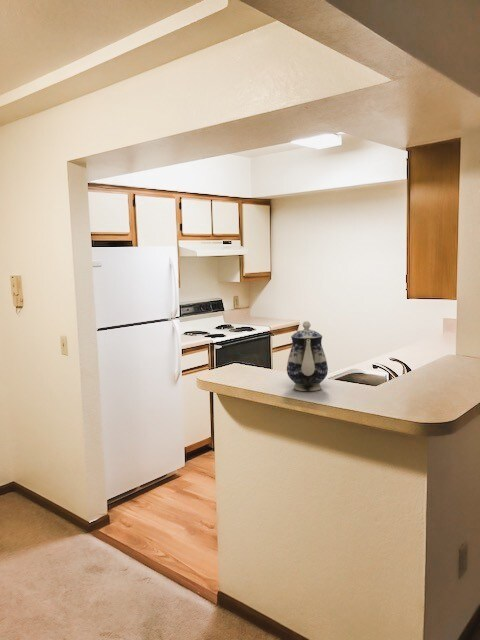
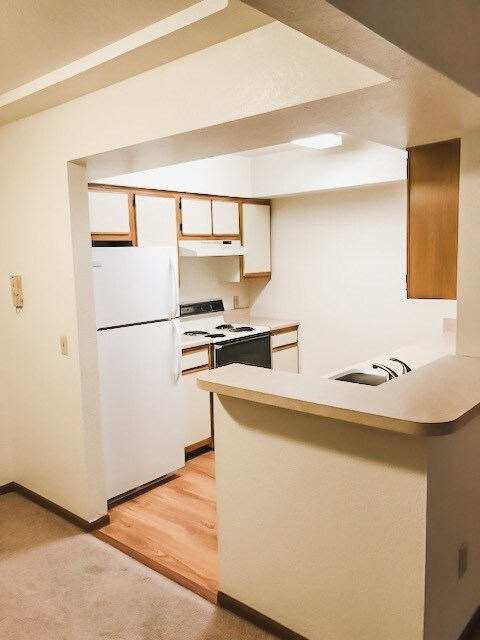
- teapot [286,320,329,392]
